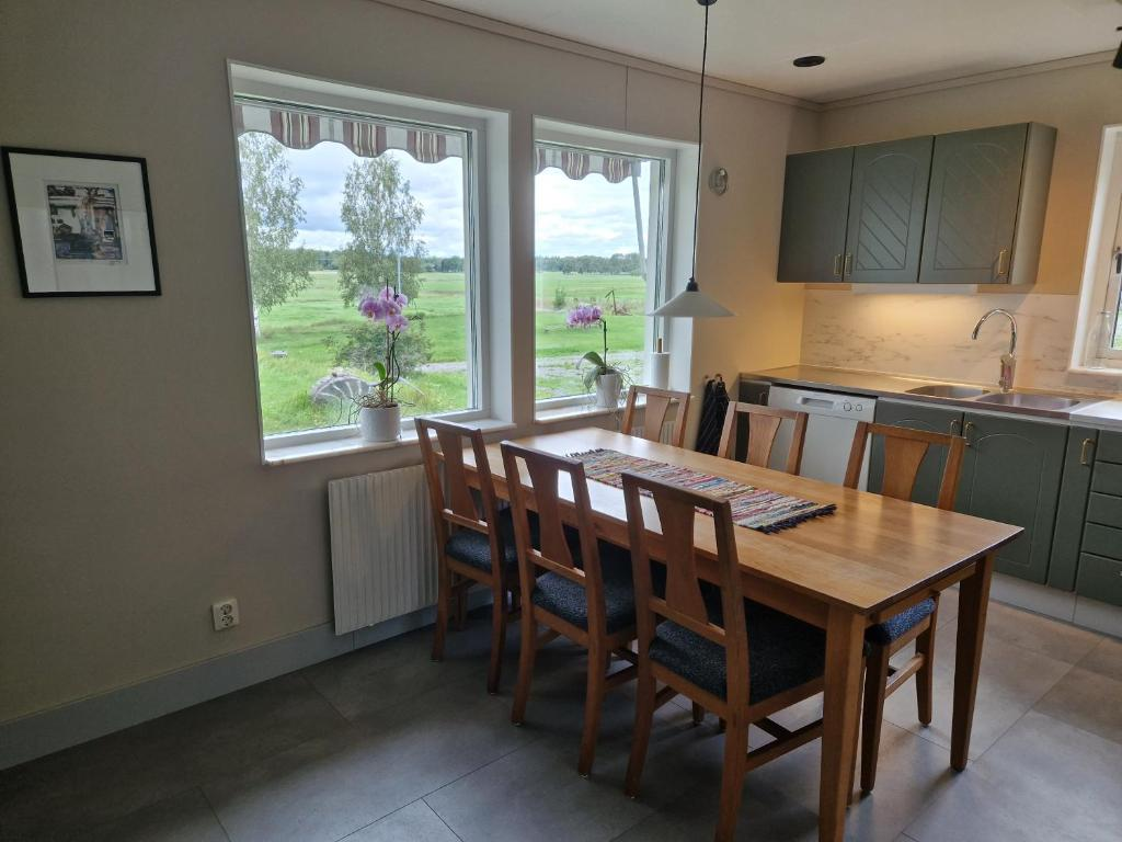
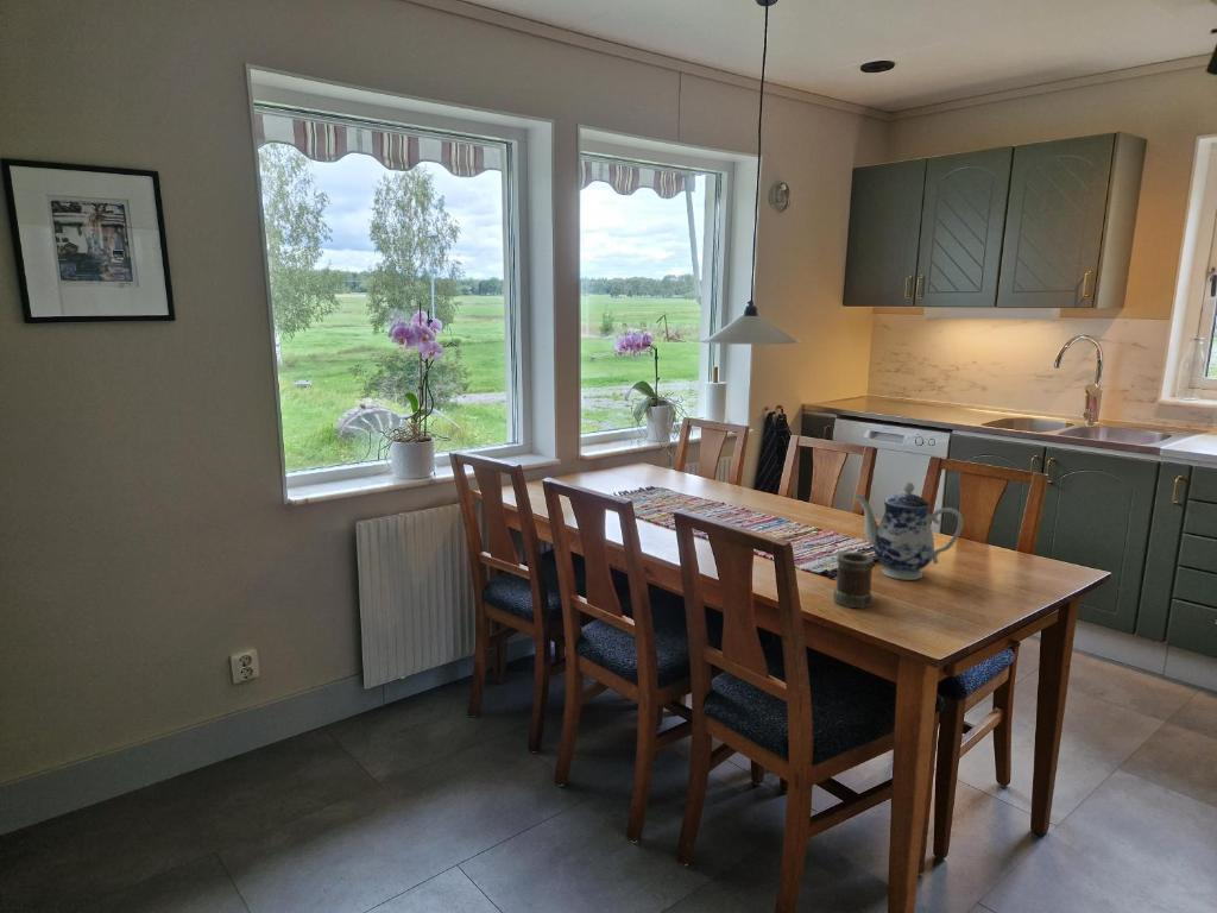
+ mug [832,552,875,609]
+ teapot [853,481,964,581]
